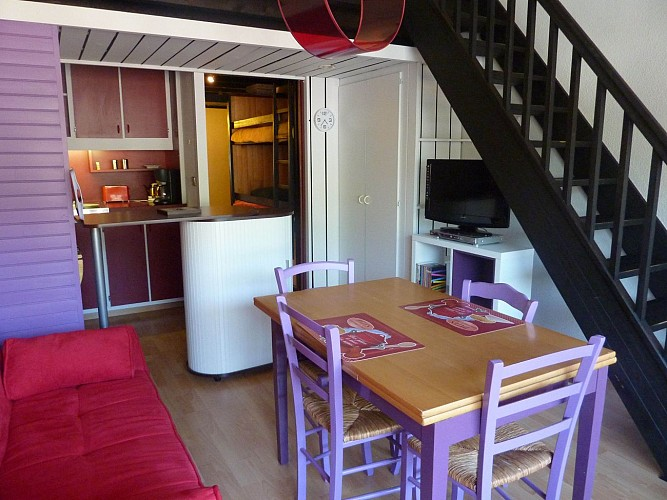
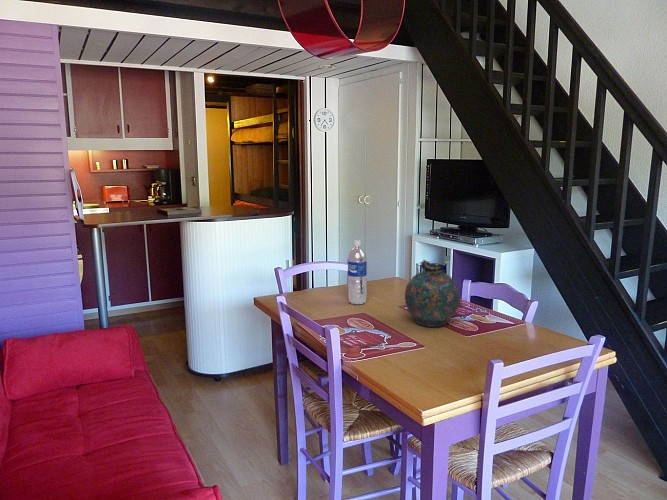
+ snuff bottle [404,258,461,328]
+ water bottle [347,239,368,305]
